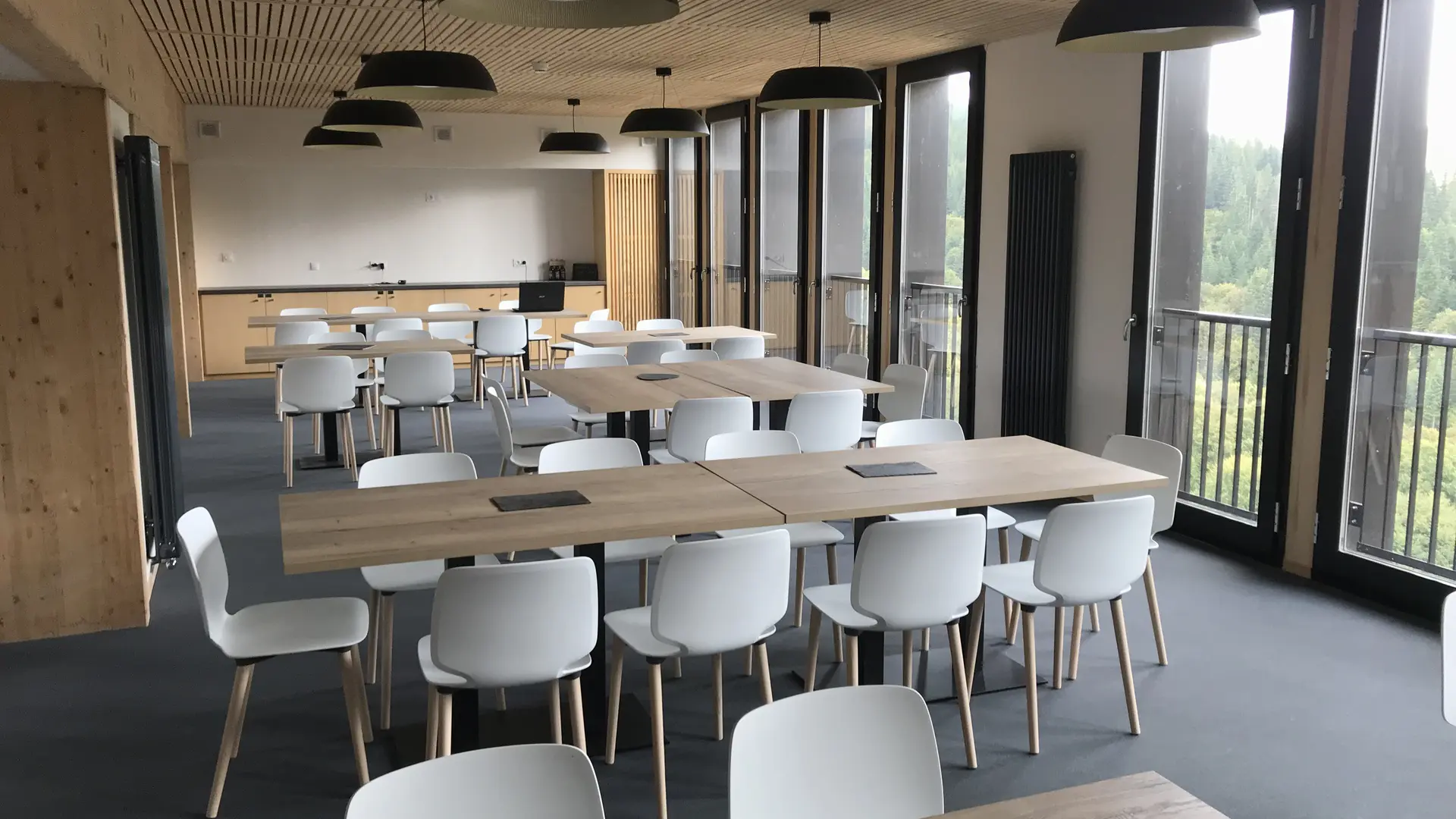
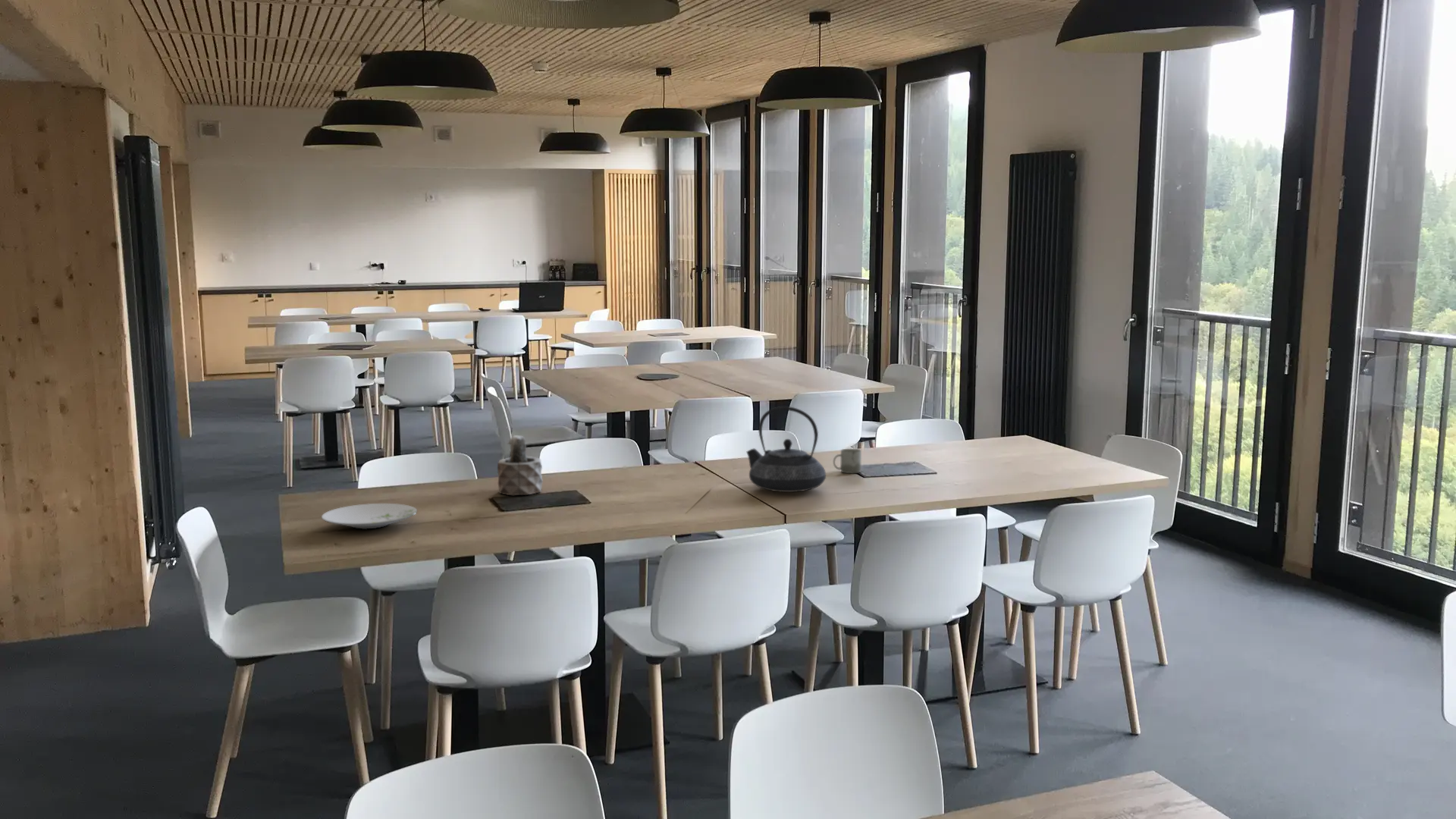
+ cup [833,448,862,474]
+ succulent plant [497,435,543,496]
+ teapot [745,406,827,493]
+ plate [321,503,418,530]
